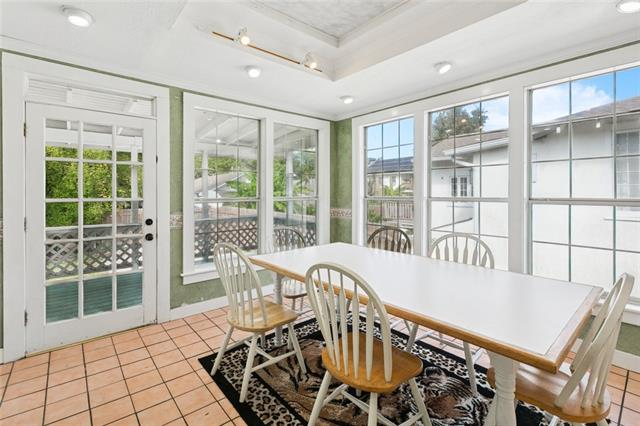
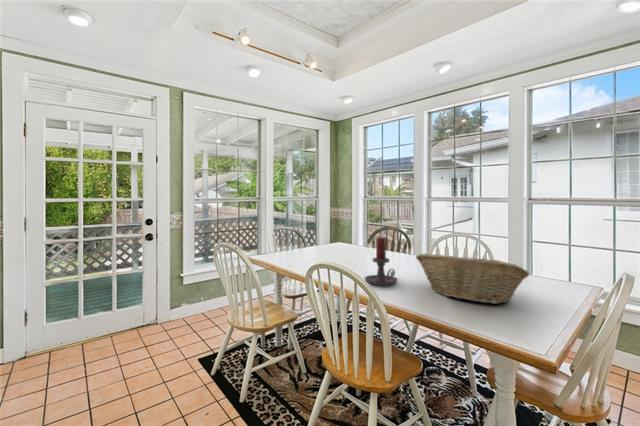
+ fruit basket [415,252,530,305]
+ candle holder [364,236,399,286]
